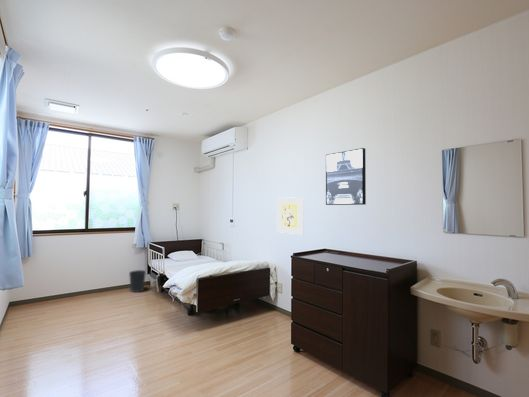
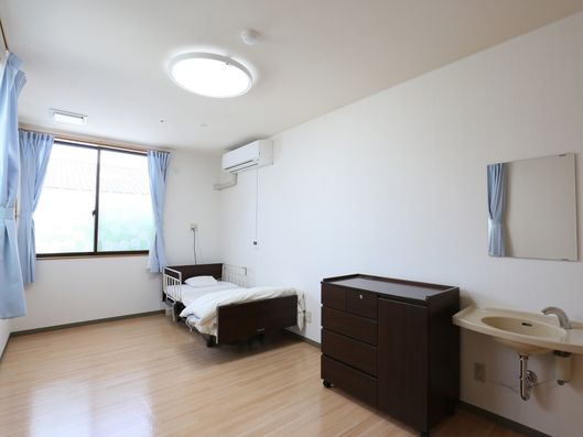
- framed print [276,196,304,235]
- wall art [325,147,367,206]
- wastebasket [128,269,147,293]
